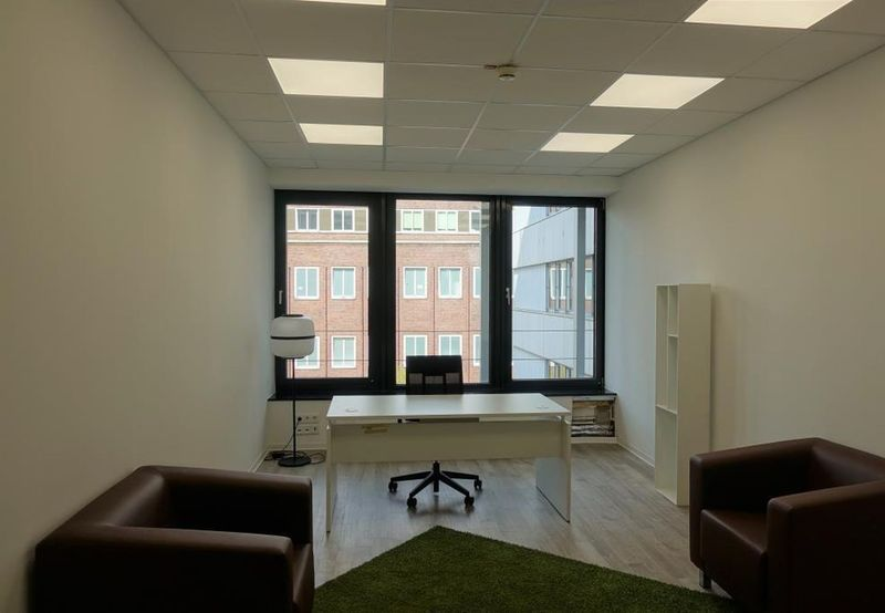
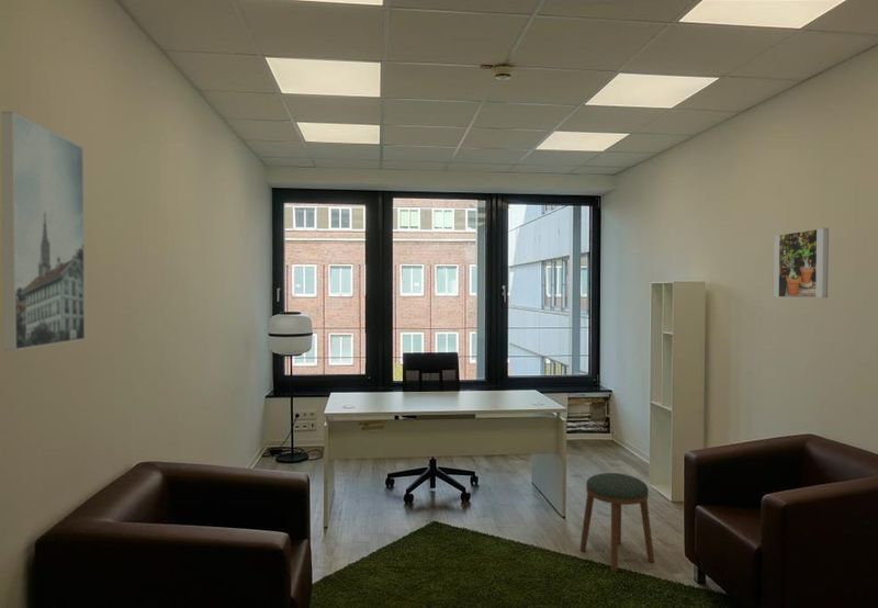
+ stool [578,472,655,573]
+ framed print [0,111,86,351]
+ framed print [772,227,830,299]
